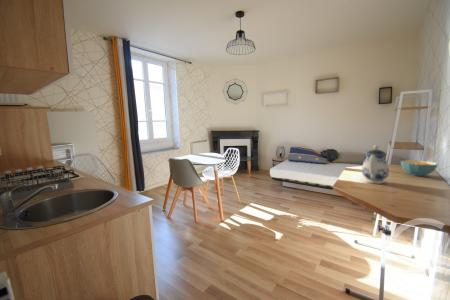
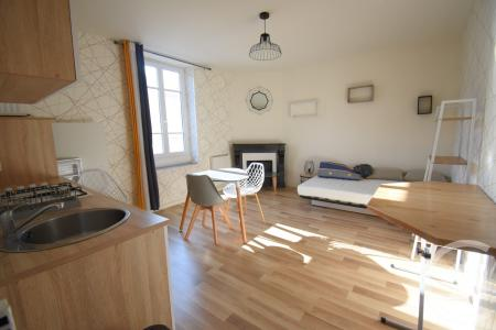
- cereal bowl [400,159,438,177]
- teapot [361,144,390,185]
